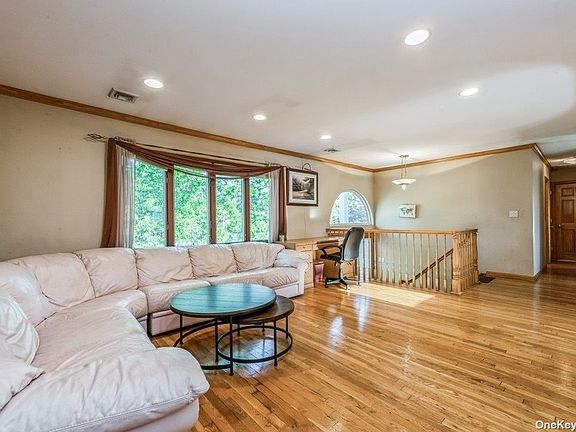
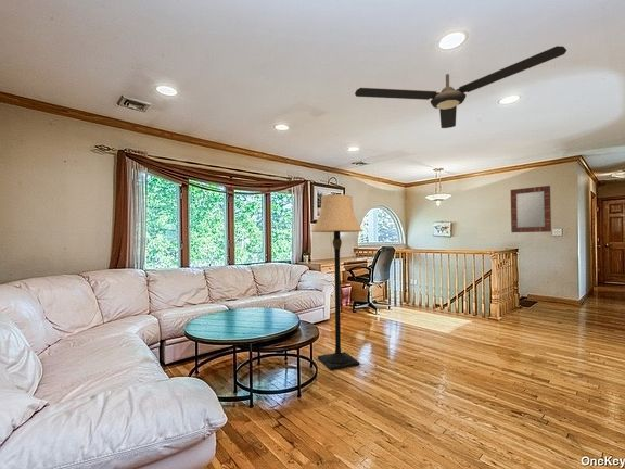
+ lamp [310,193,365,371]
+ ceiling fan [354,45,567,129]
+ home mirror [510,185,552,233]
